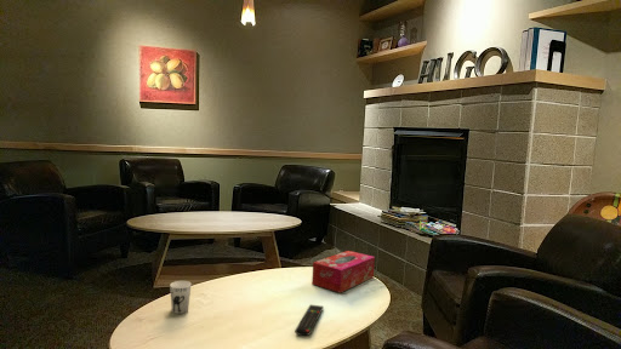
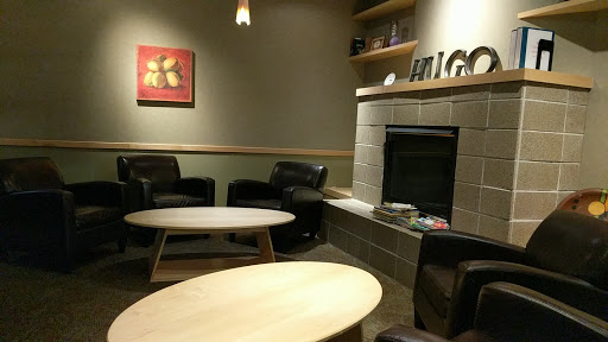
- remote control [294,303,325,337]
- tissue box [310,250,376,294]
- cup [169,280,193,315]
